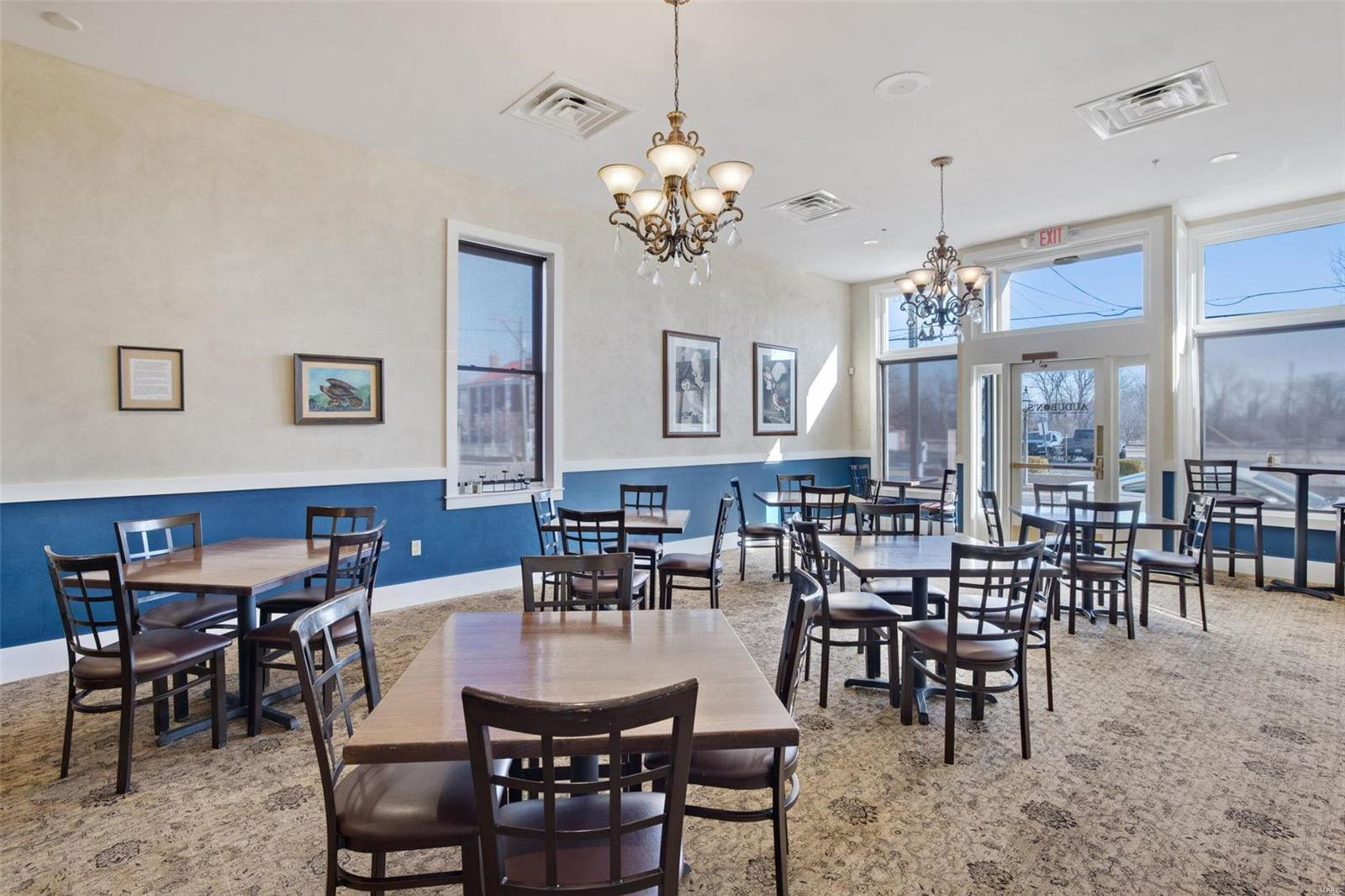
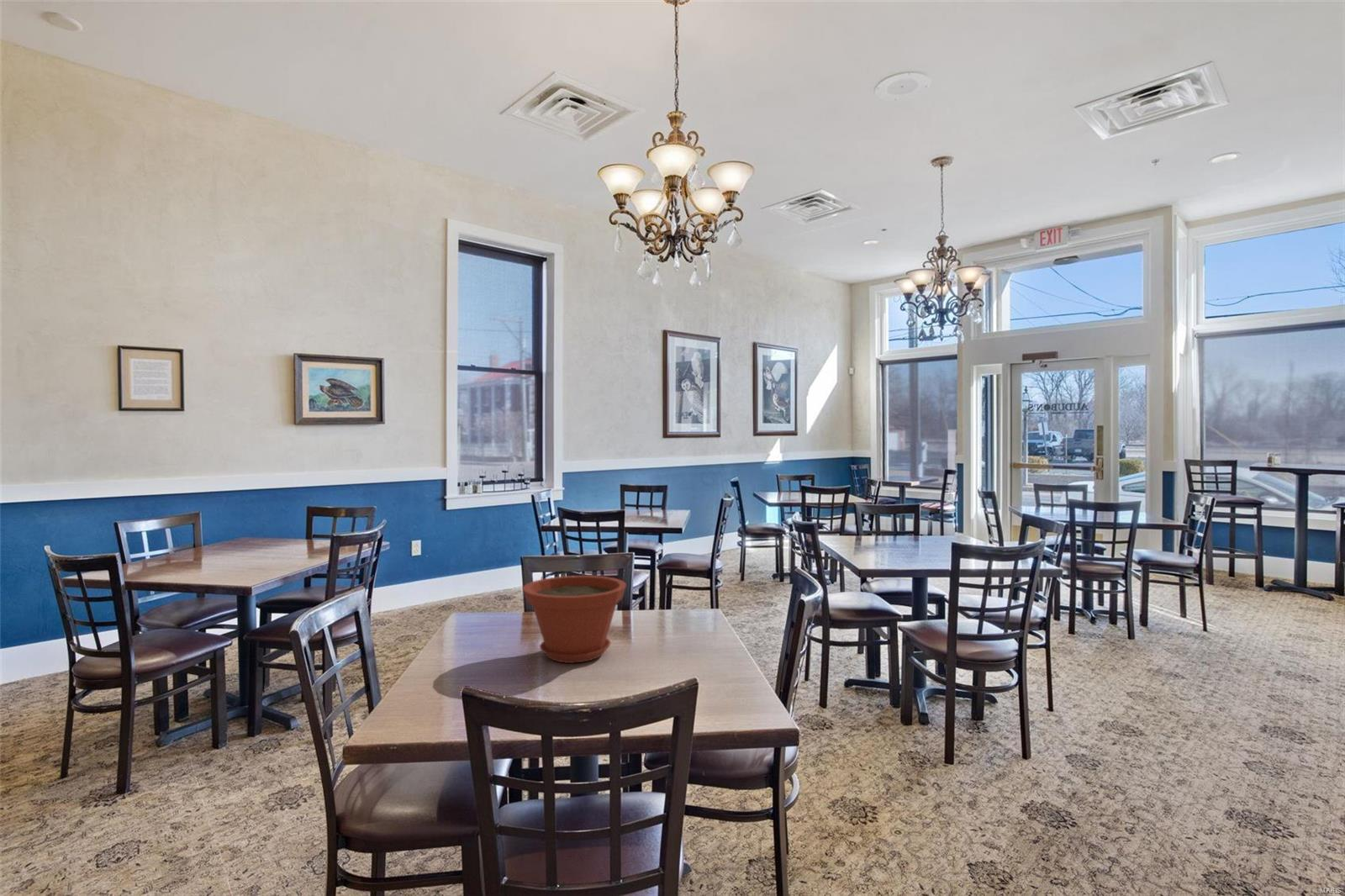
+ plant pot [522,575,627,664]
